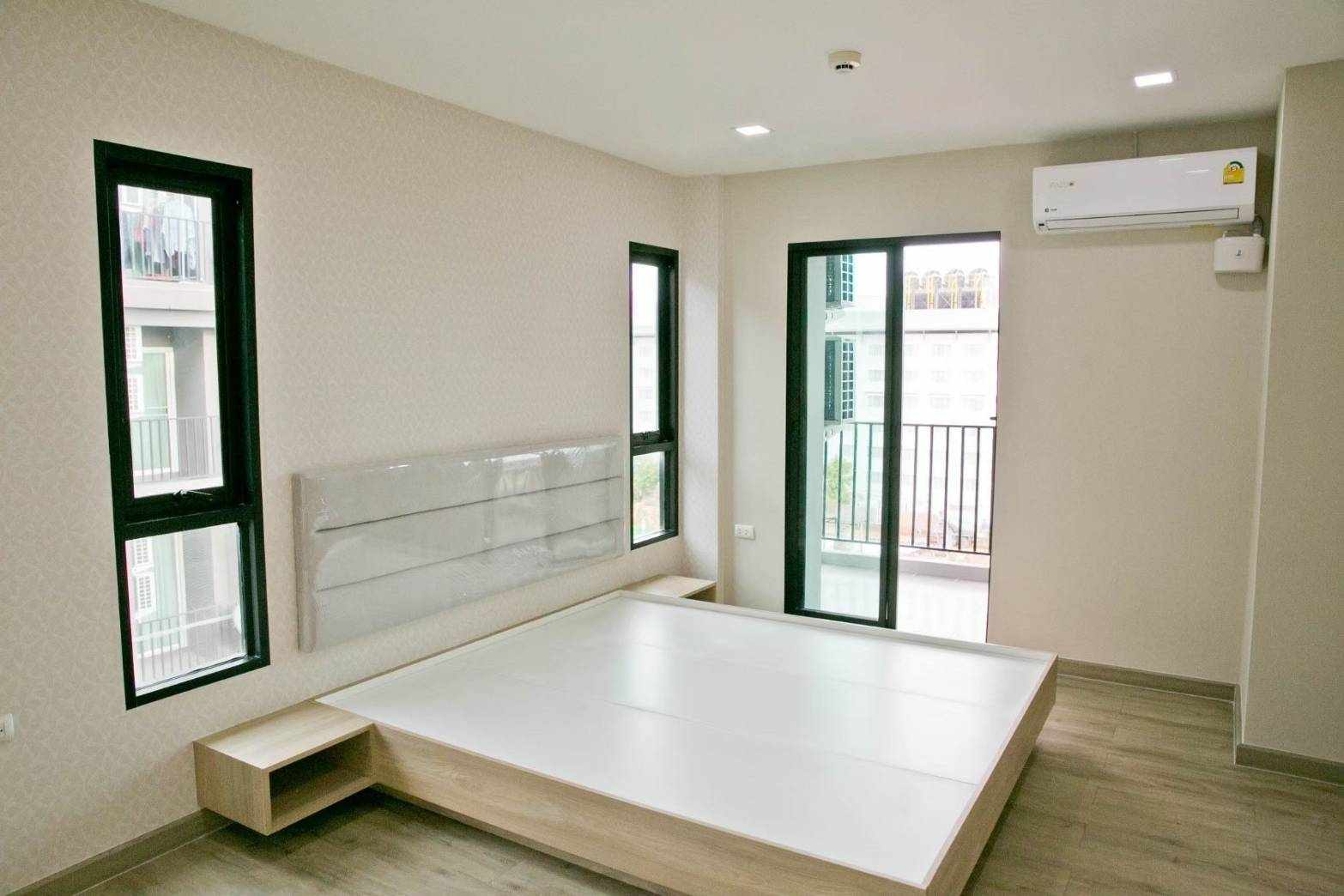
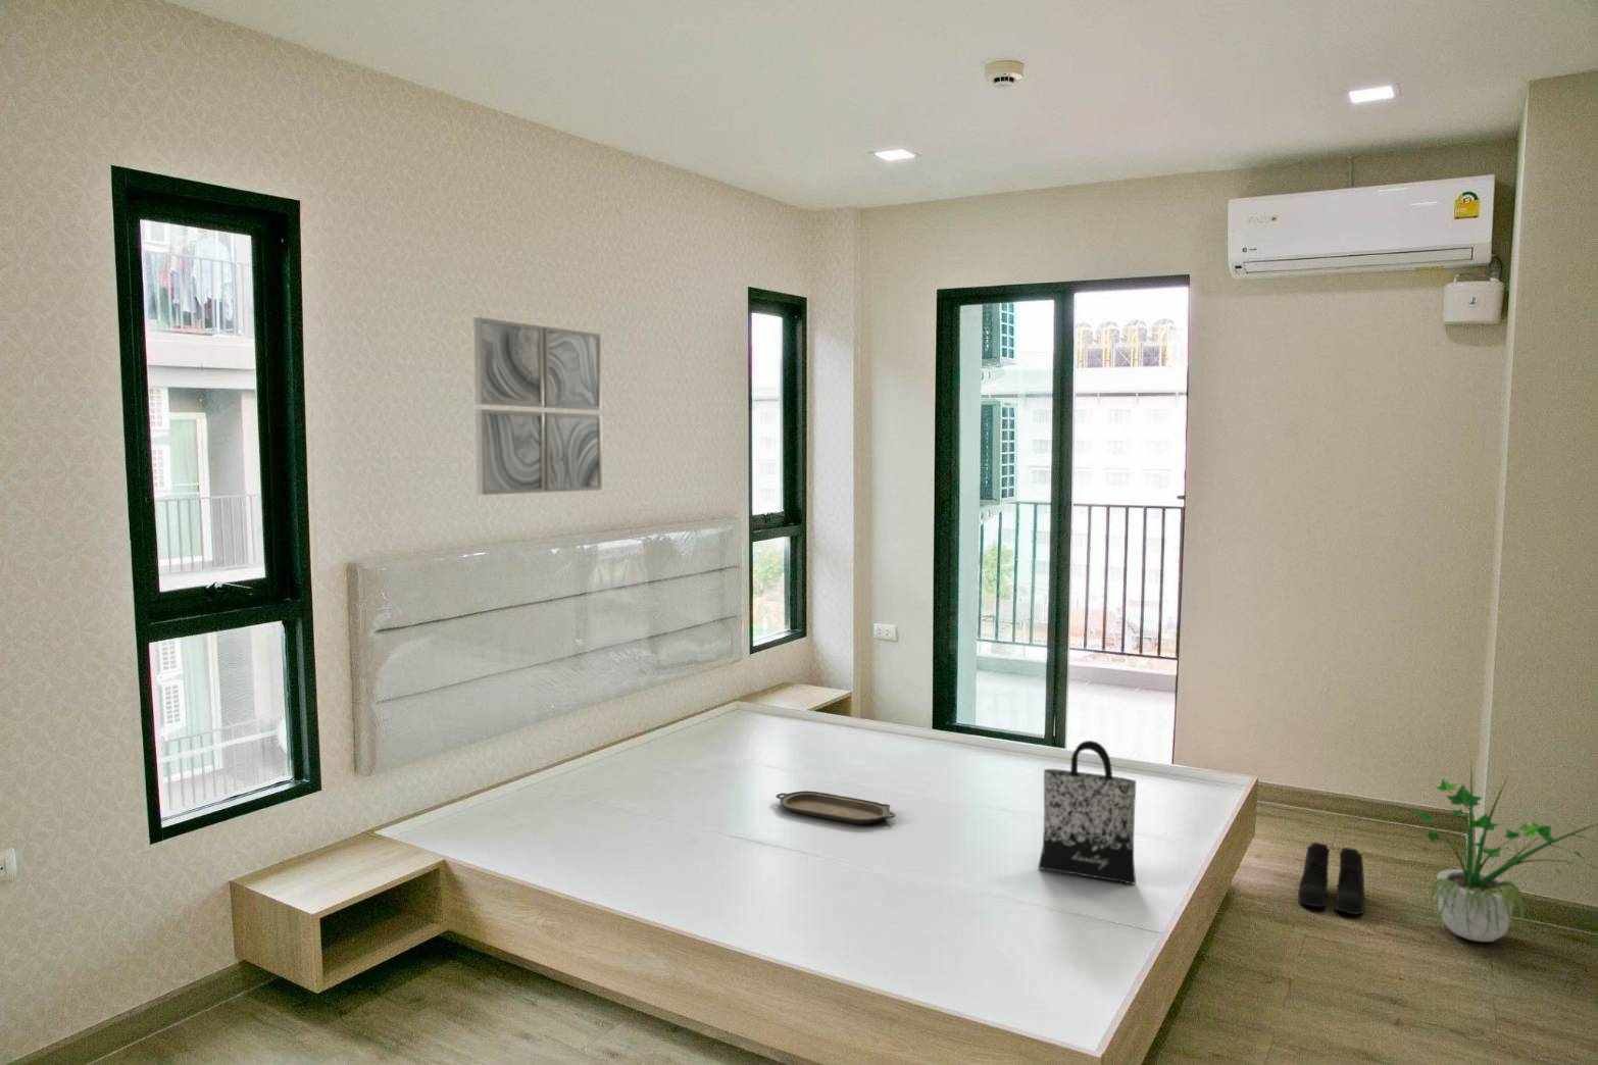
+ wall art [472,316,603,496]
+ tote bag [1037,739,1137,884]
+ boots [1297,842,1366,915]
+ potted plant [1408,751,1598,943]
+ serving tray [774,790,896,825]
